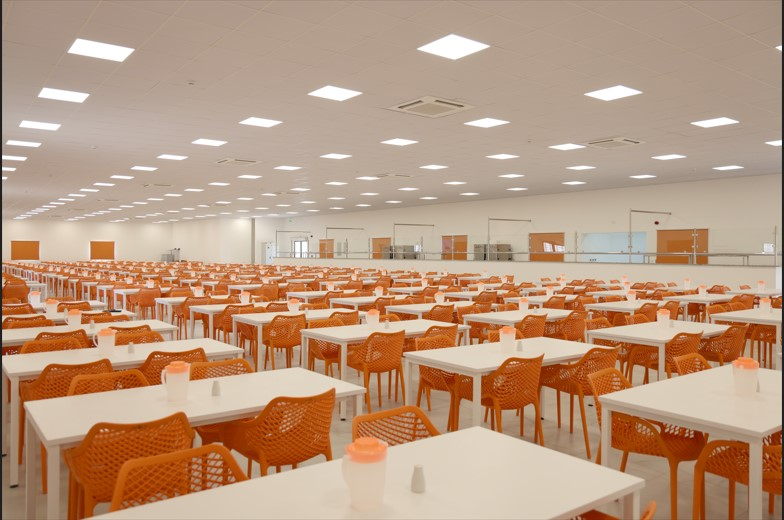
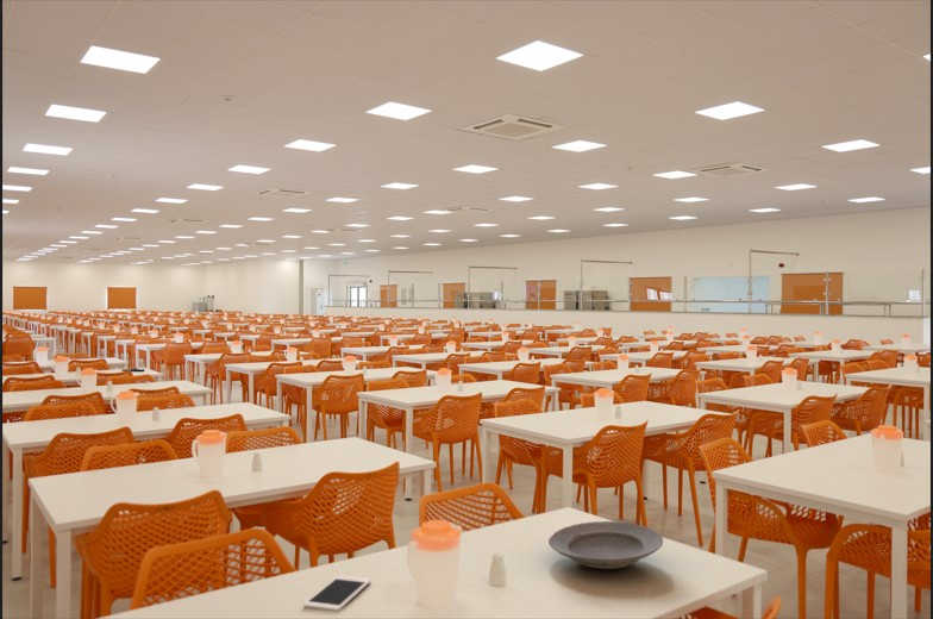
+ cell phone [302,575,372,613]
+ plate [547,520,664,570]
